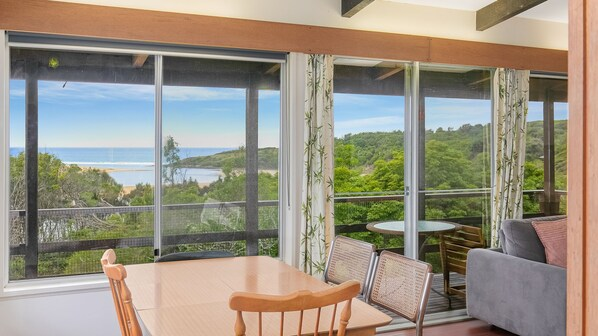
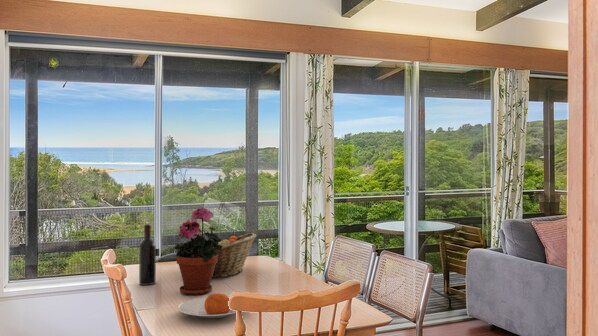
+ fruit basket [207,232,257,279]
+ wine bottle [138,223,157,286]
+ potted plant [174,206,223,296]
+ plate [177,292,237,319]
